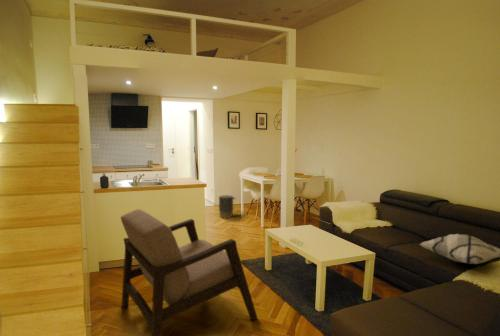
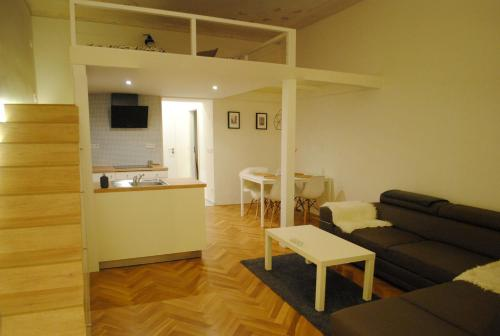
- armchair [120,208,258,336]
- decorative pillow [418,233,500,265]
- trash can [218,194,237,219]
